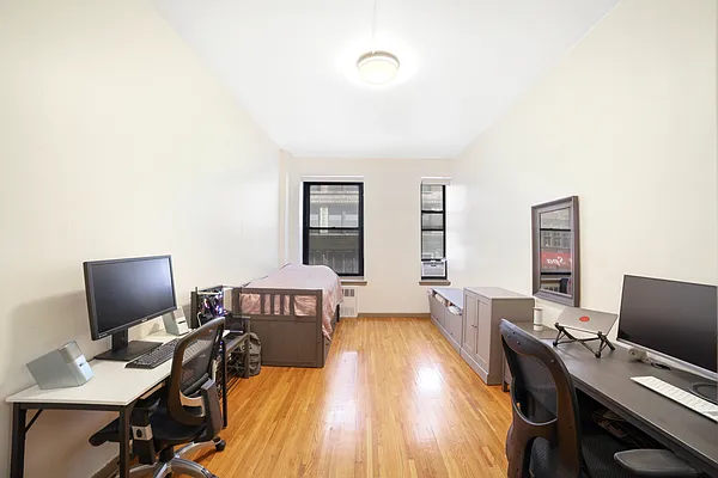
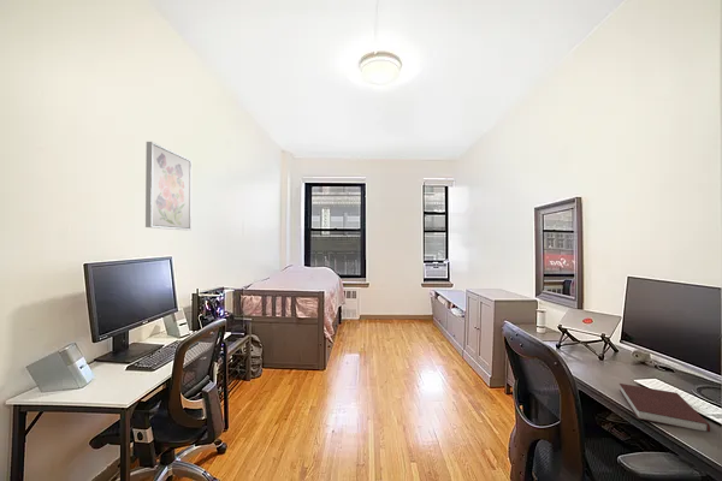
+ wall art [144,141,193,231]
+ notebook [619,382,711,433]
